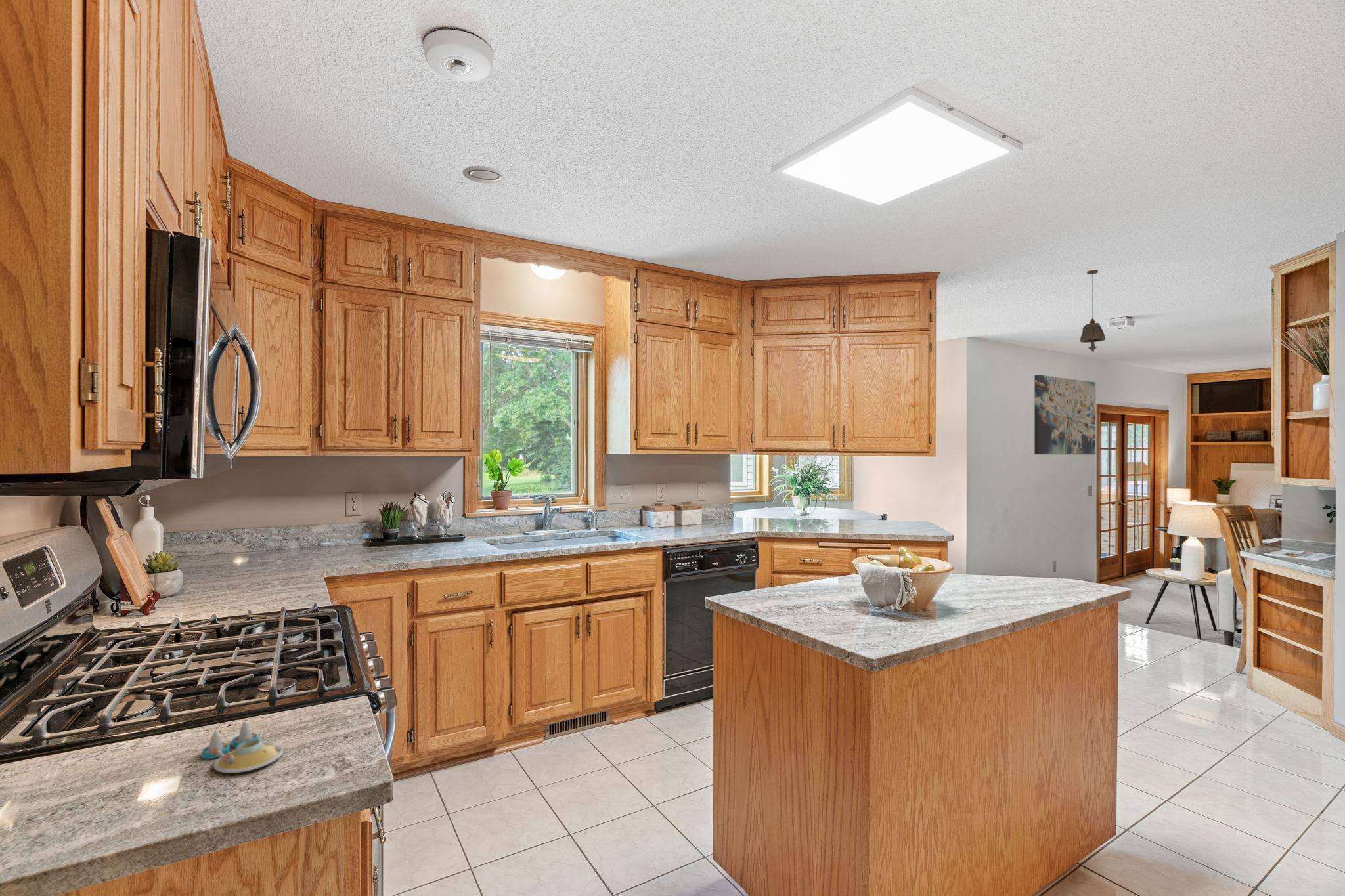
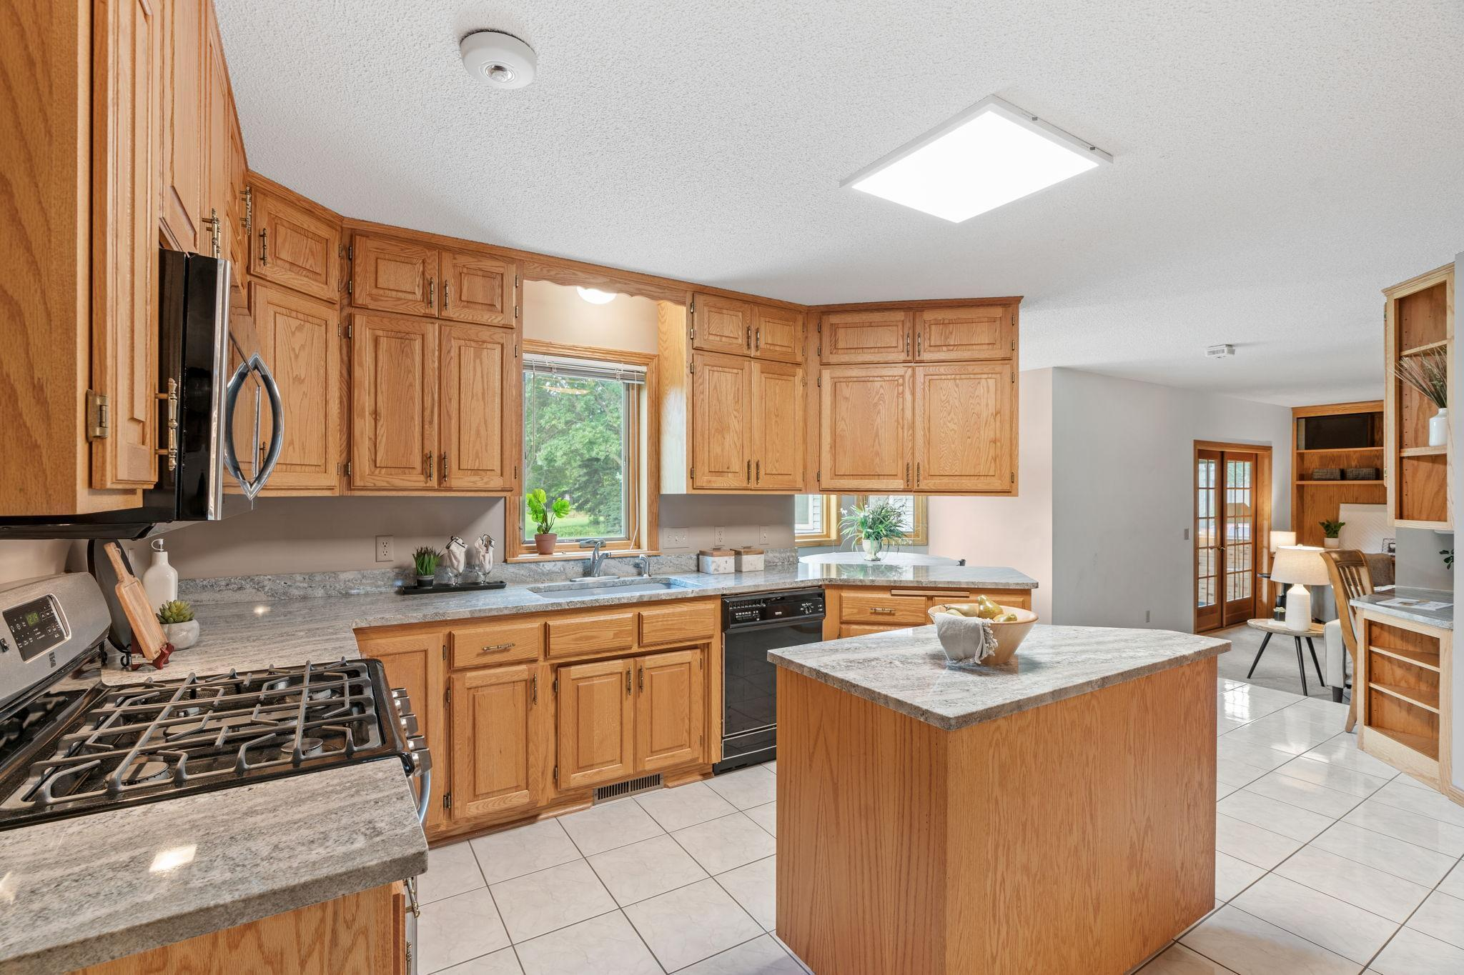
- wall art [1034,374,1096,455]
- salt and pepper shaker set [200,721,284,774]
- recessed light [462,165,506,184]
- pendant light [1079,269,1106,352]
